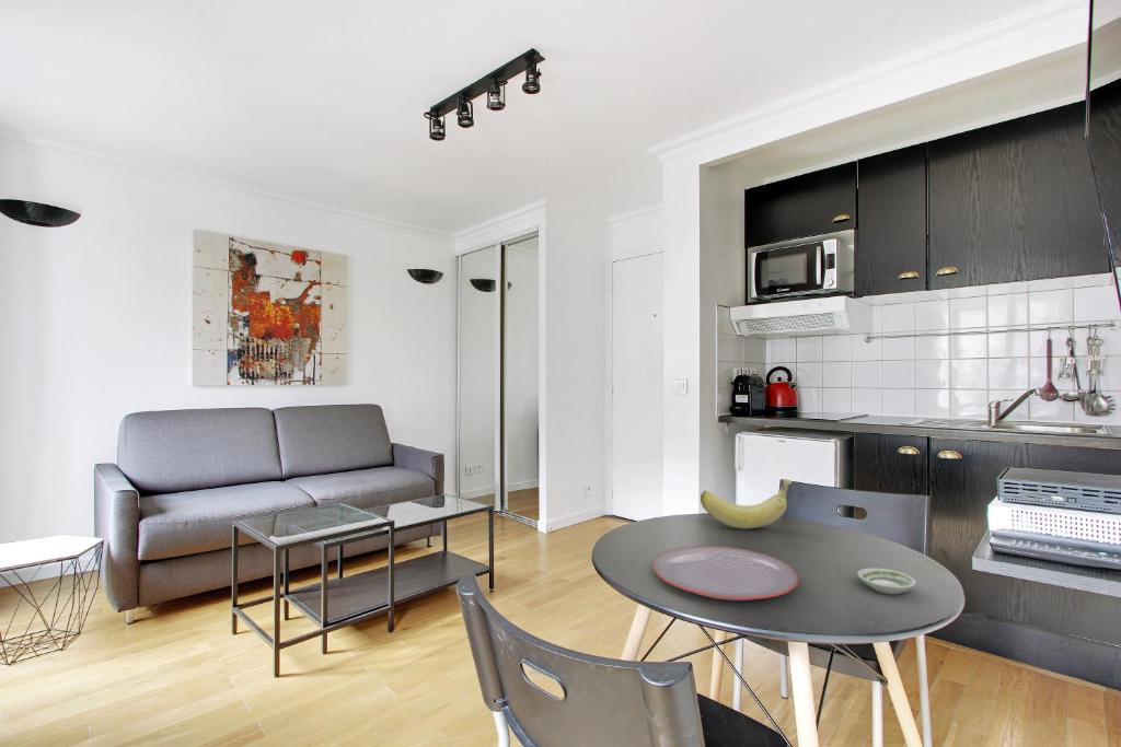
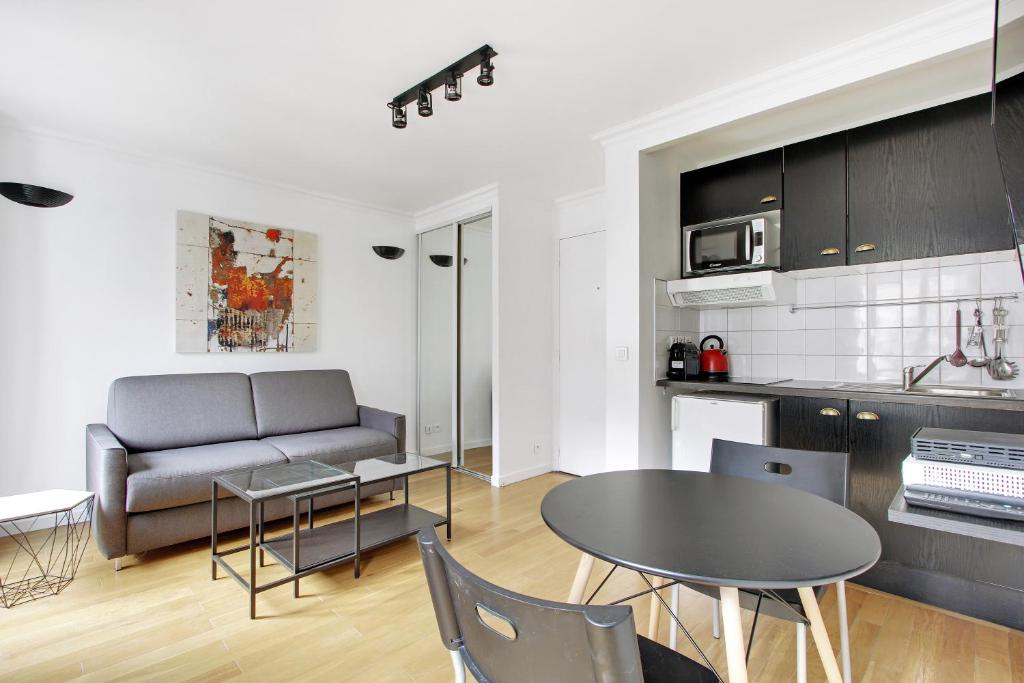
- banana [700,478,793,529]
- saucer [856,568,917,595]
- plate [651,545,799,602]
